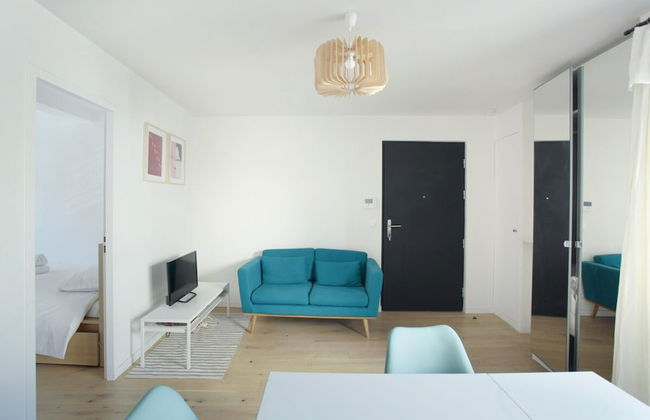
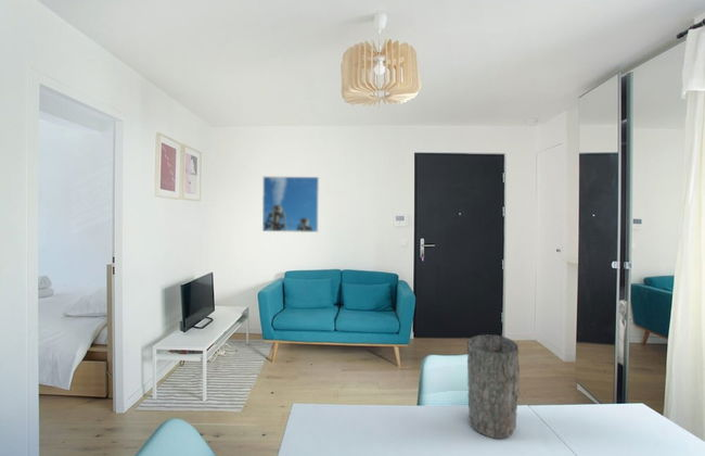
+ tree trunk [466,333,521,440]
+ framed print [261,176,320,233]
